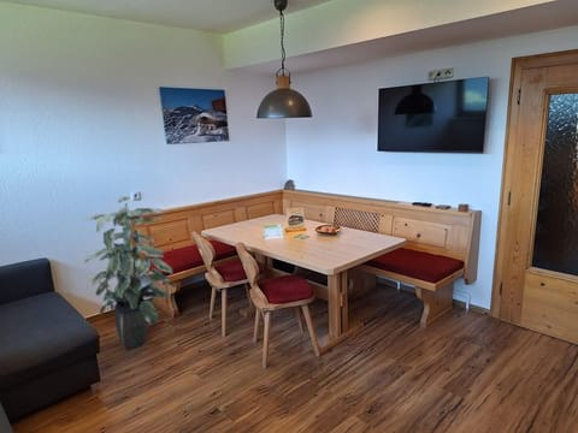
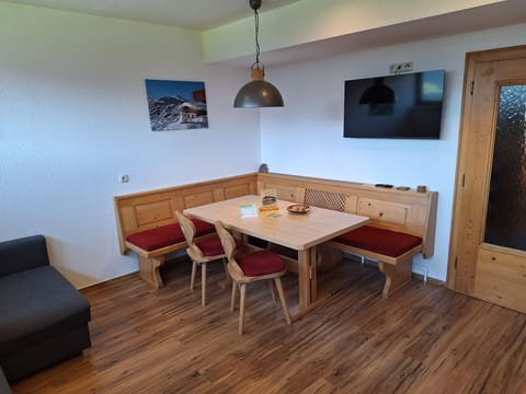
- indoor plant [83,196,173,351]
